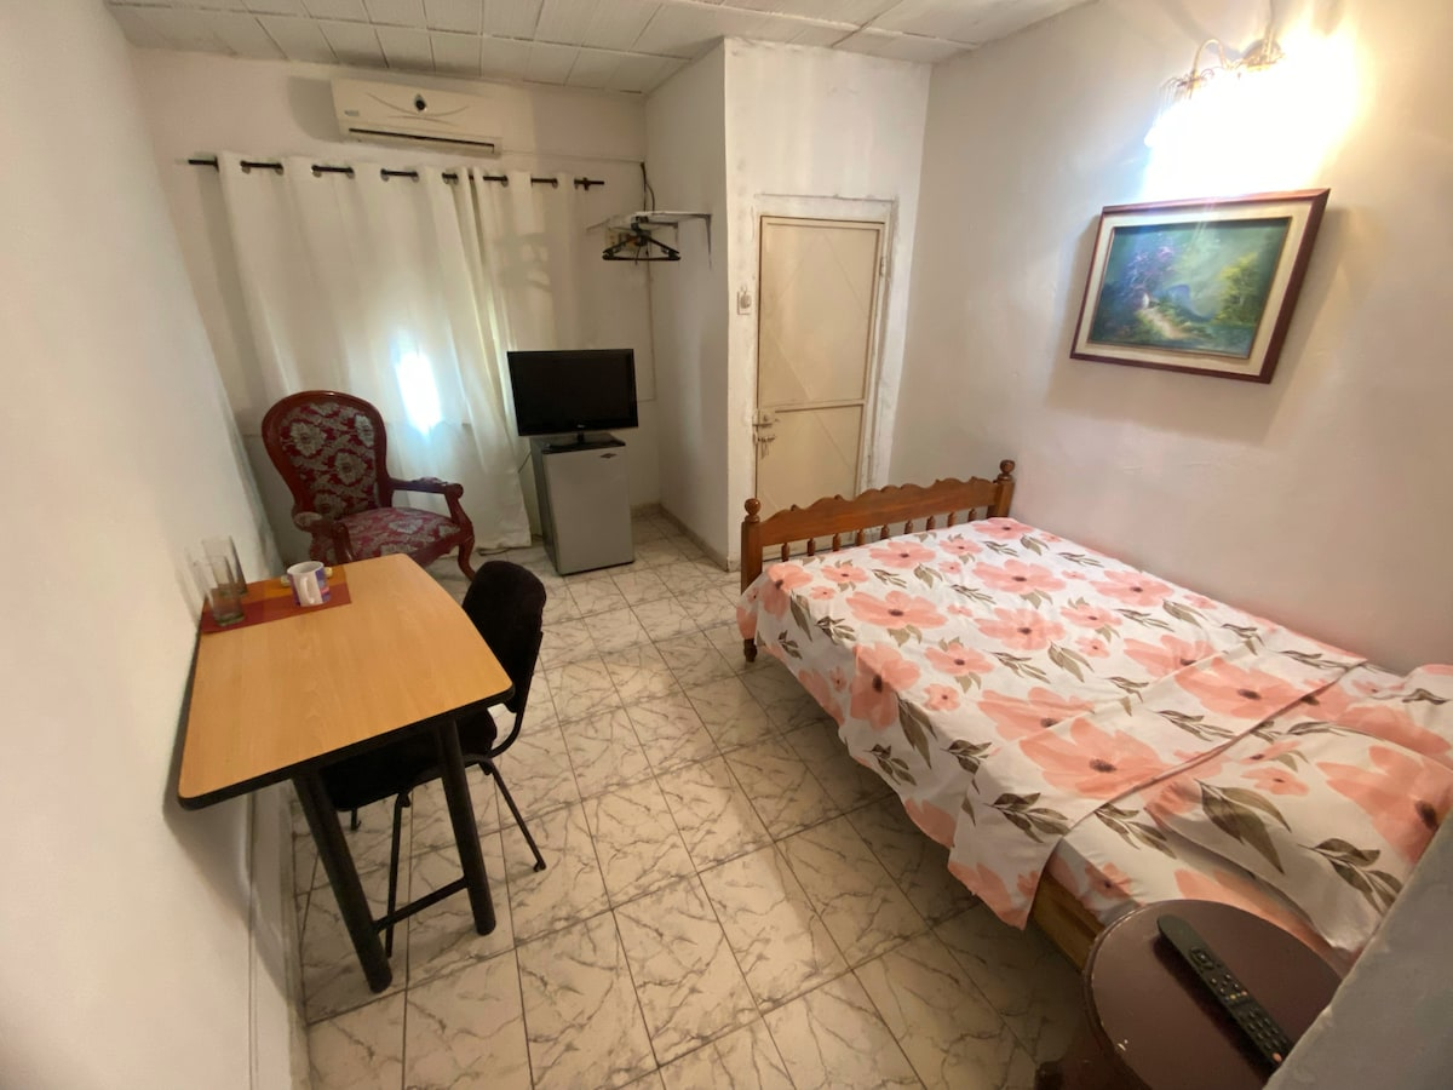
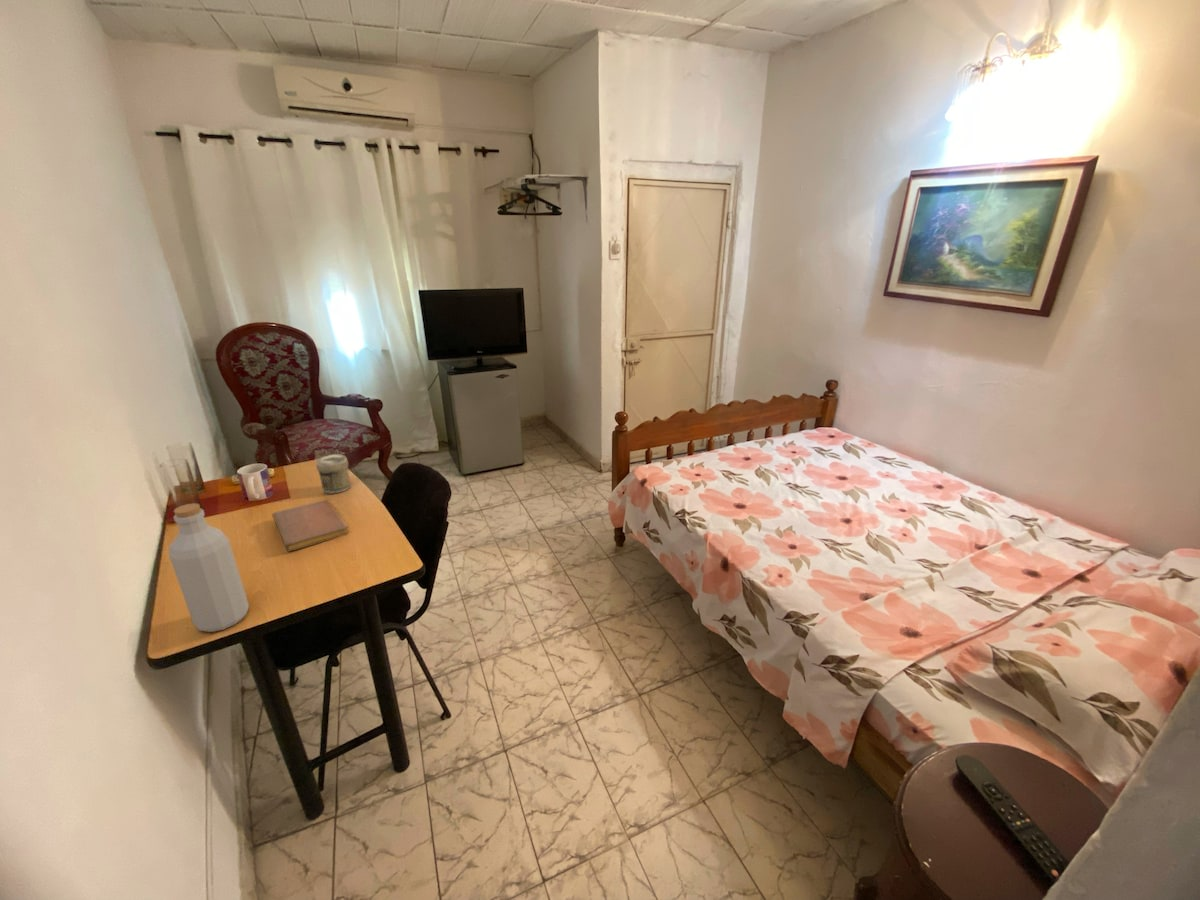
+ jar [315,454,352,495]
+ bottle [168,502,250,633]
+ notebook [271,499,349,552]
